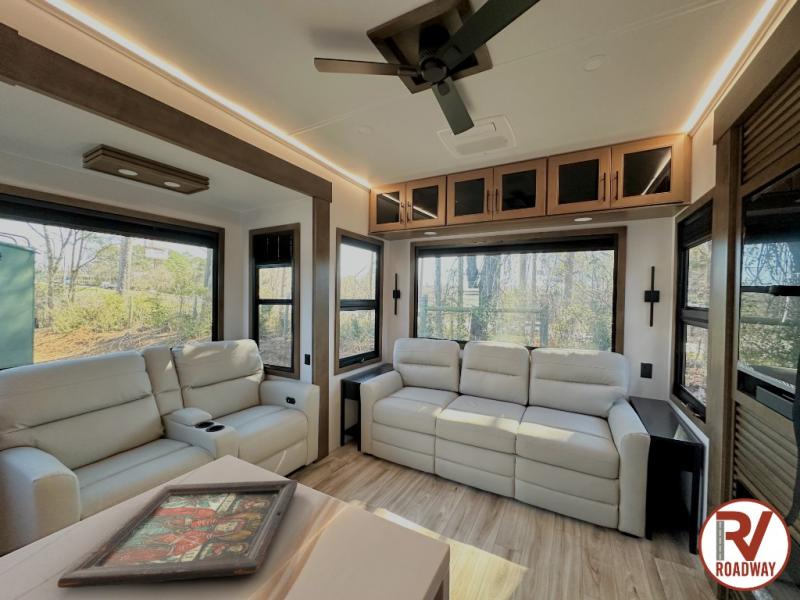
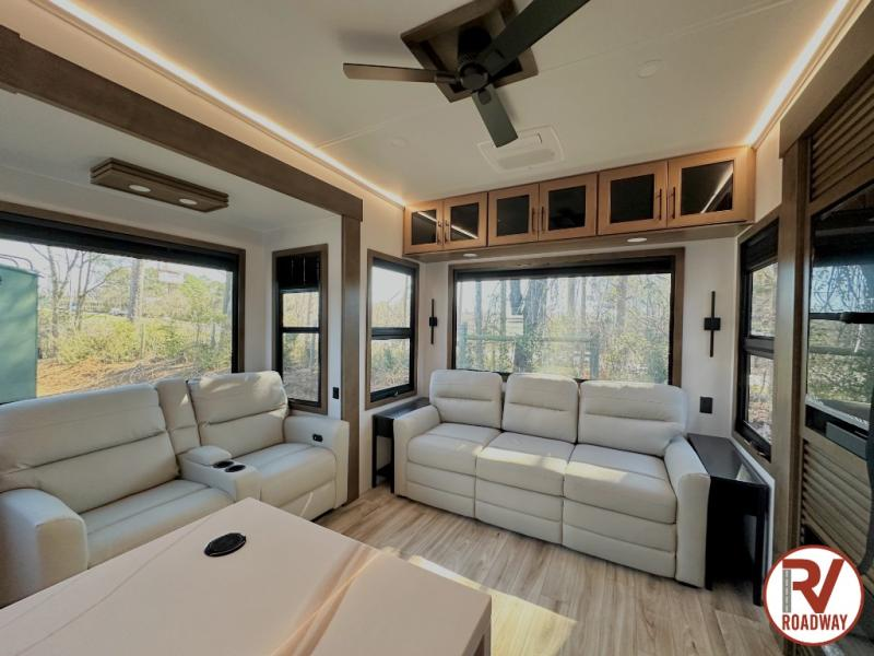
- decorative tray [56,479,298,589]
